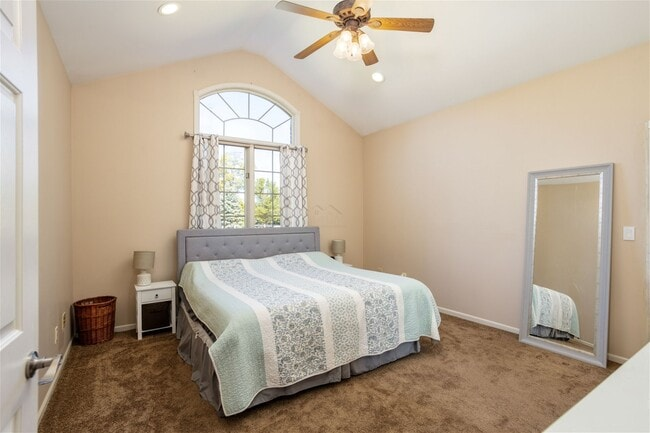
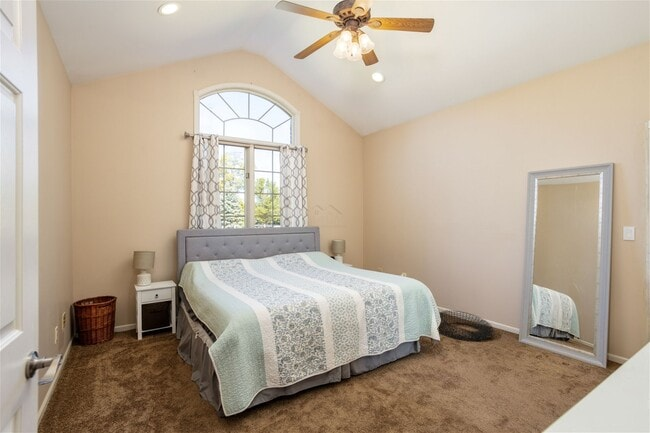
+ basket [438,309,495,342]
